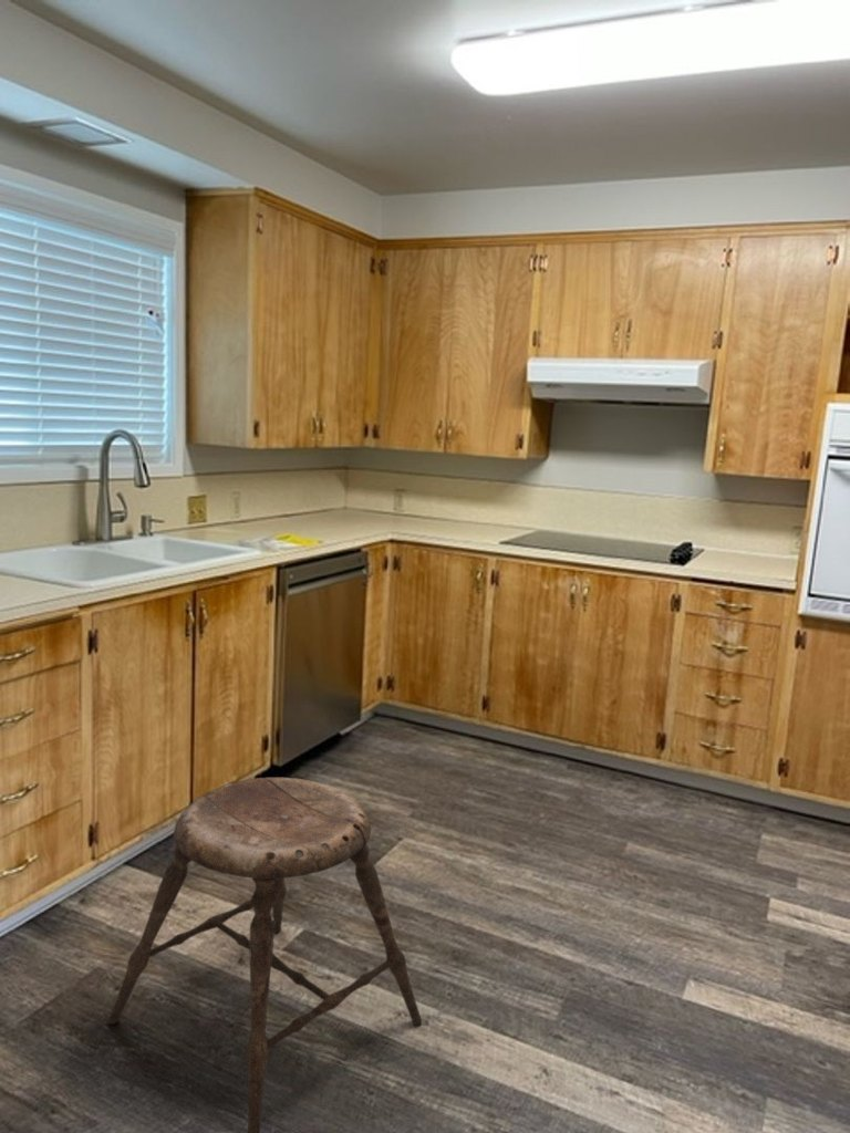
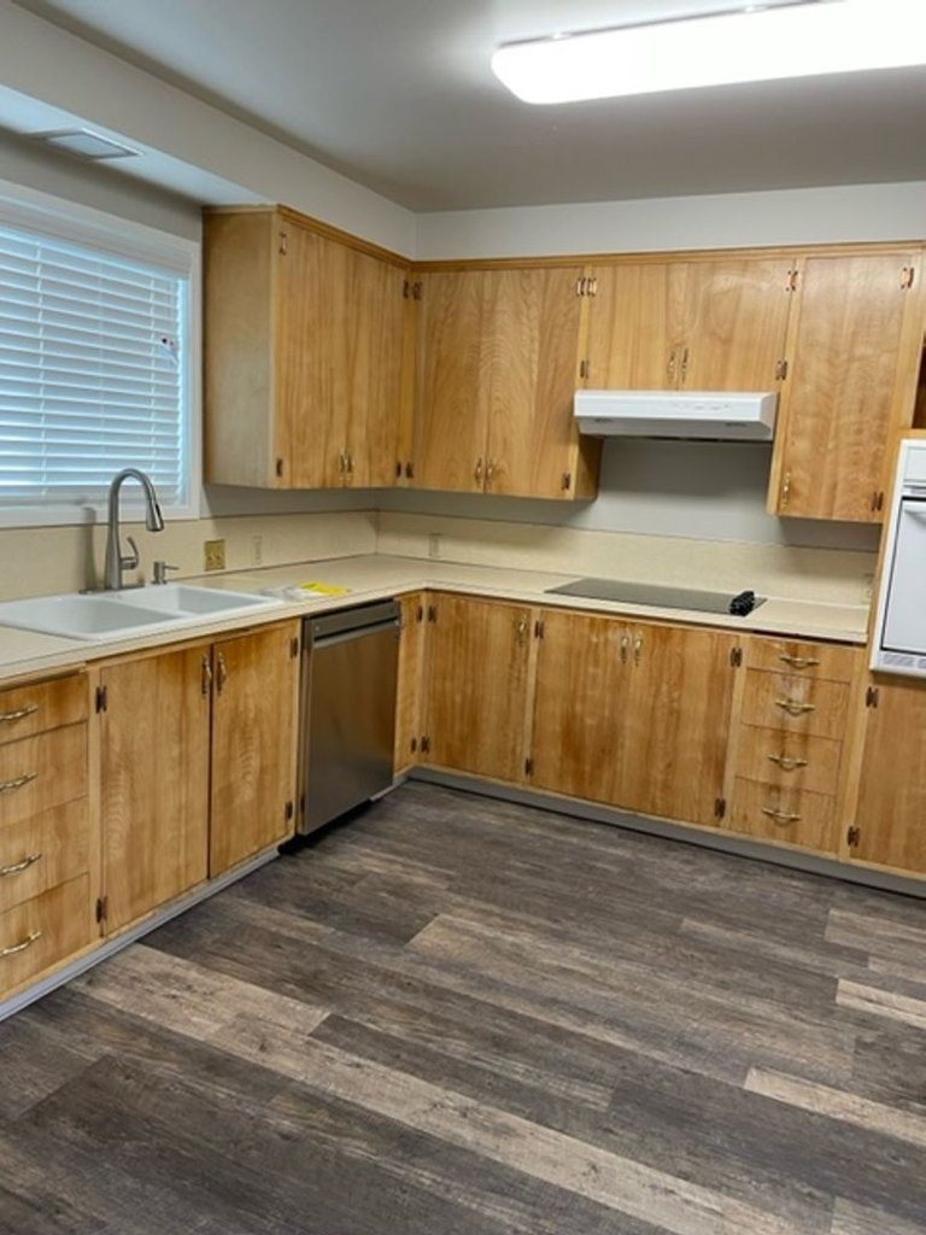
- stool [106,777,423,1133]
